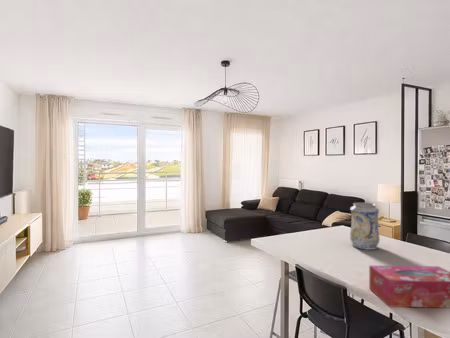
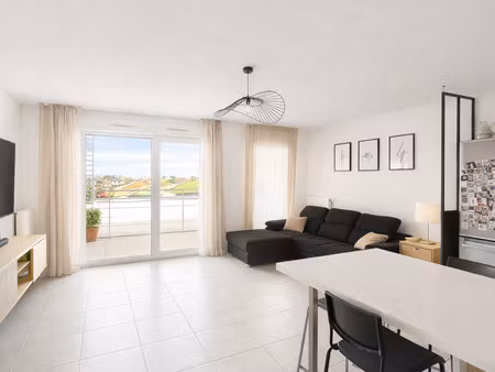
- tissue box [368,264,450,309]
- decorative vase [349,202,381,251]
